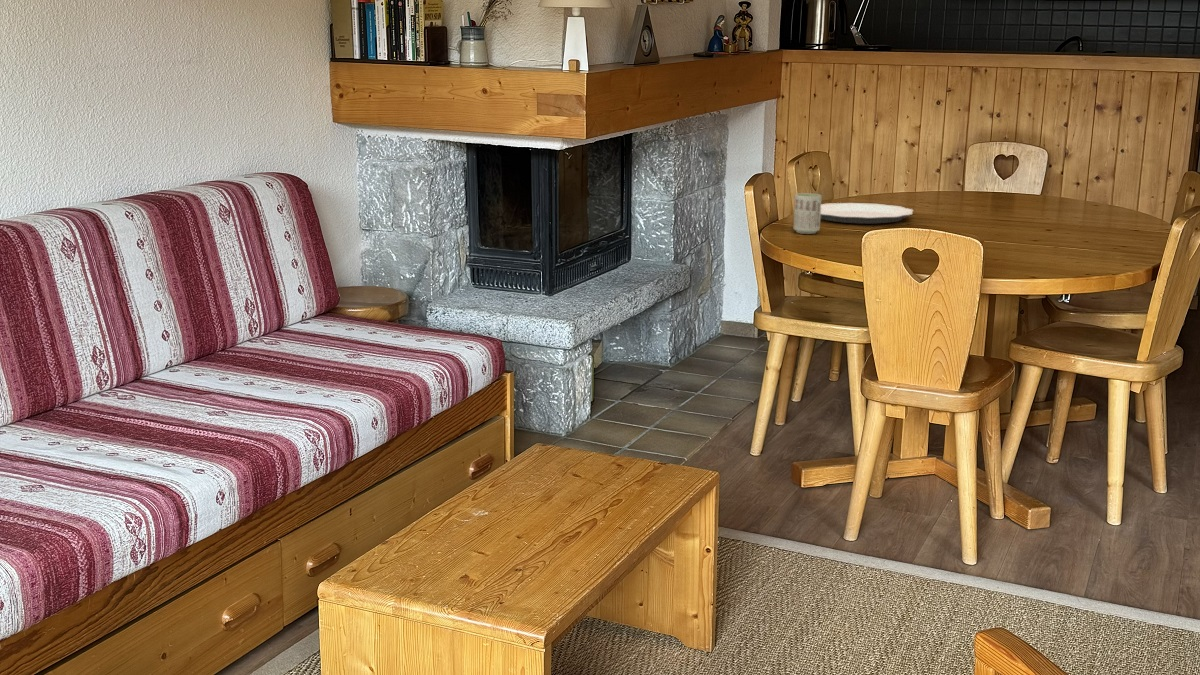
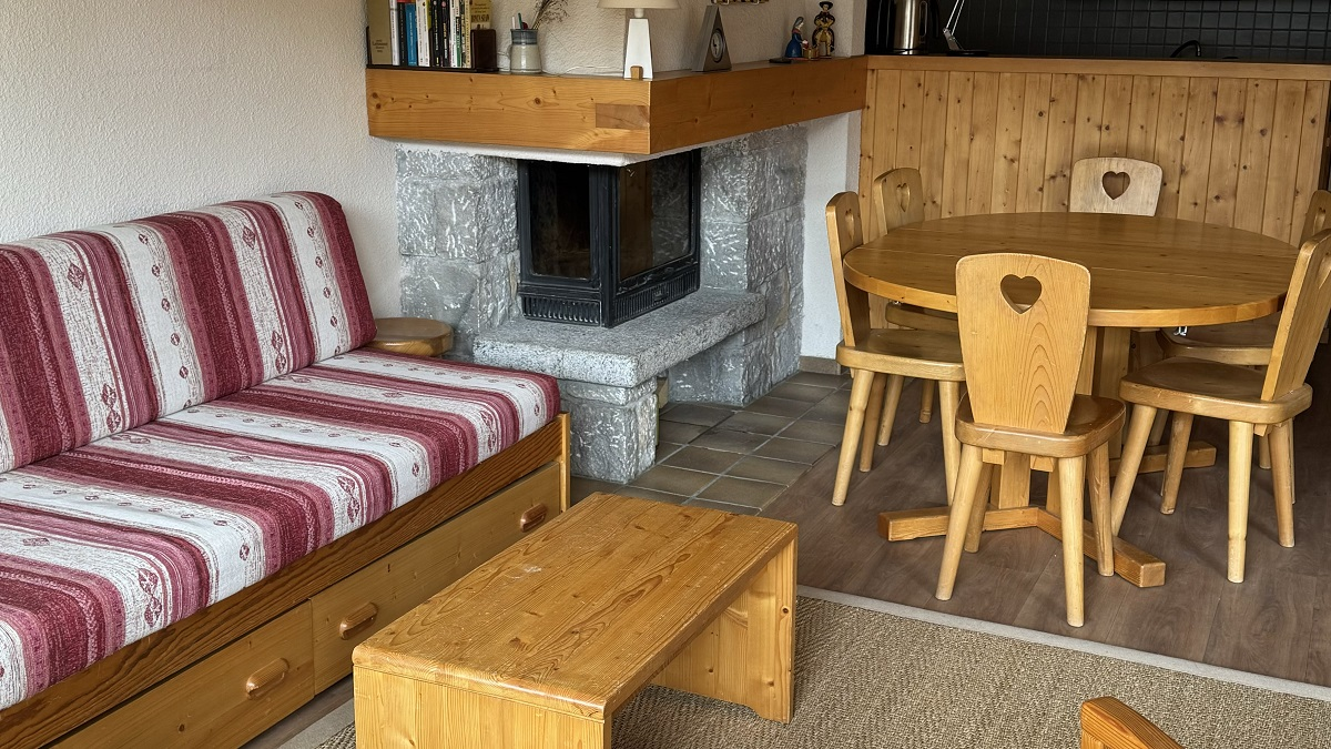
- cup [793,192,823,235]
- plate [820,202,915,224]
